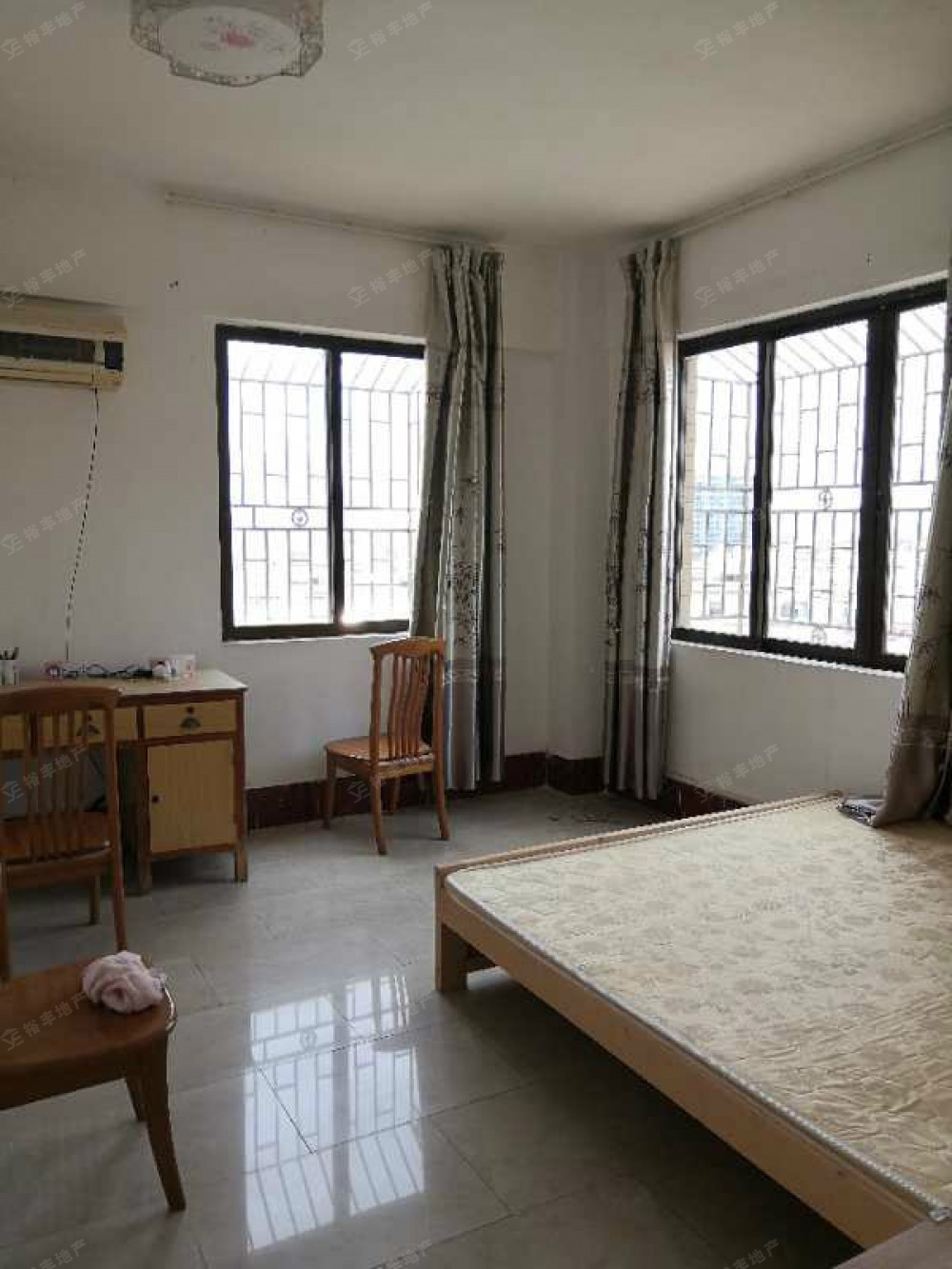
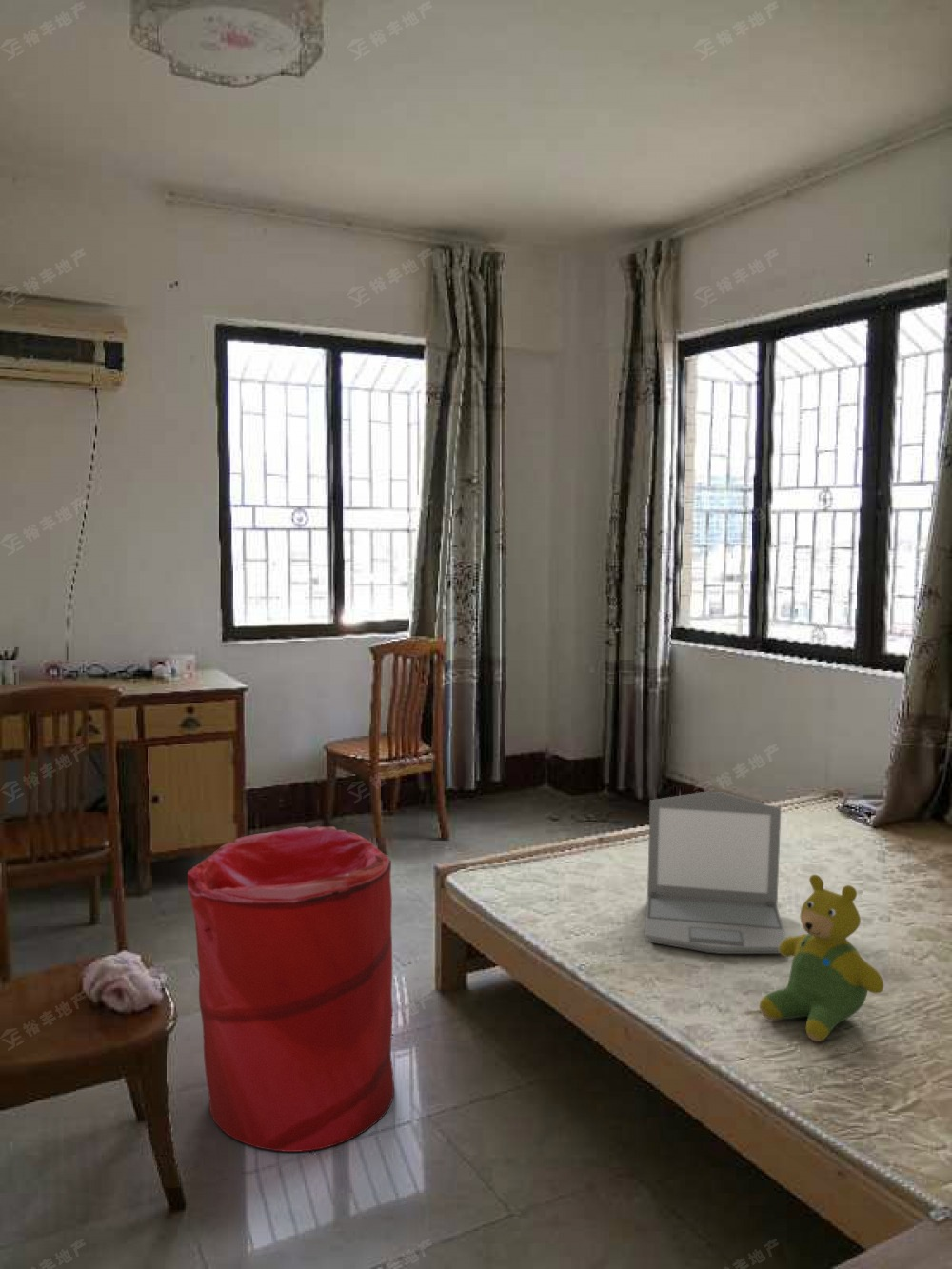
+ laptop [644,791,787,955]
+ teddy bear [759,874,884,1042]
+ laundry hamper [187,825,395,1153]
